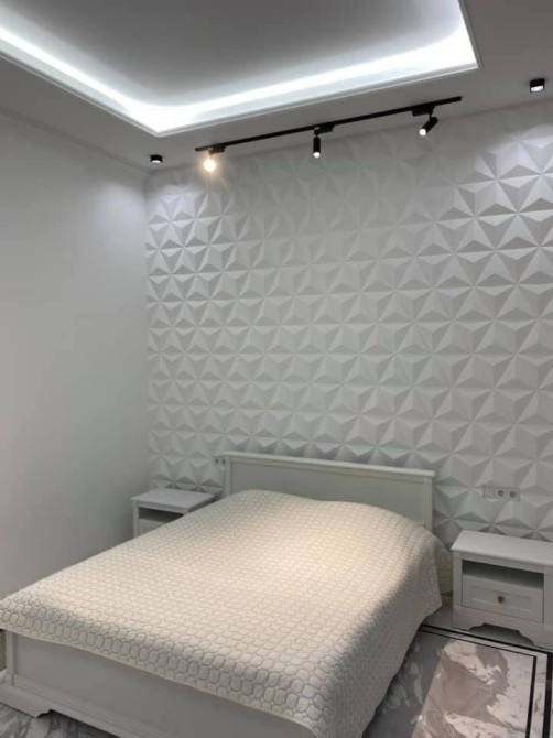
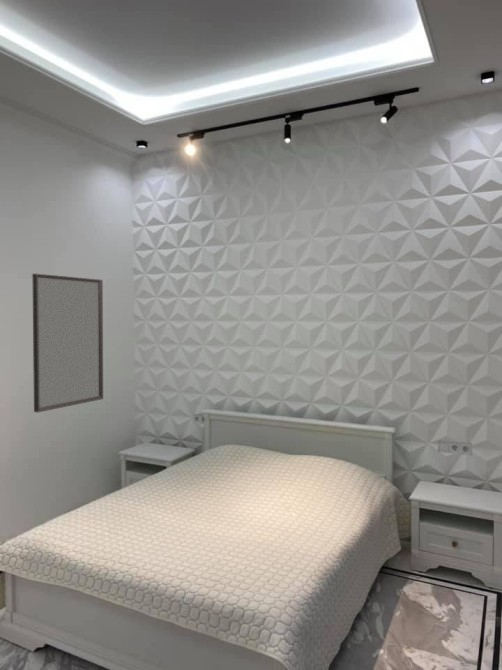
+ home mirror [31,273,104,413]
